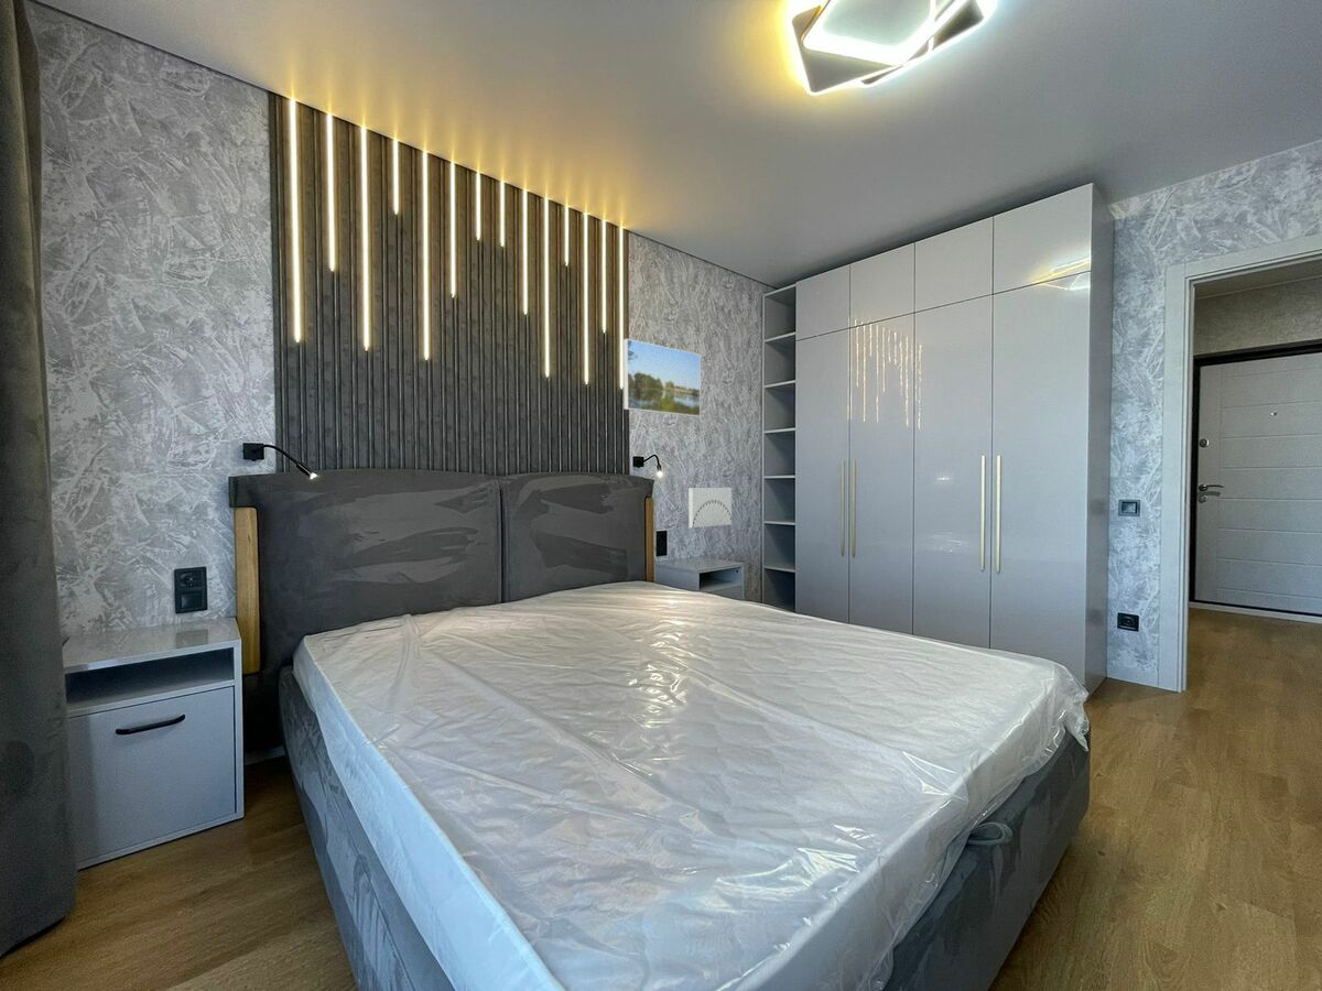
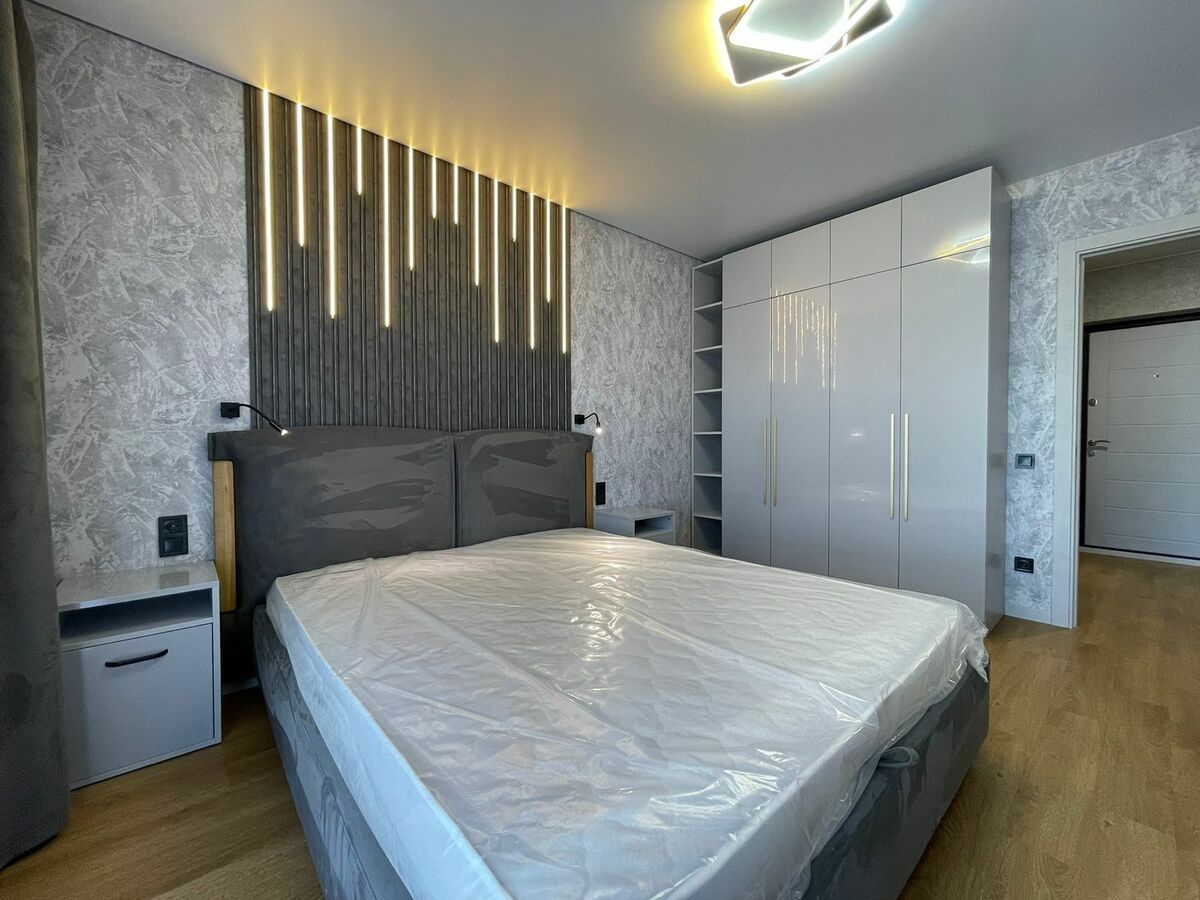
- wall art [687,487,733,529]
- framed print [622,338,702,418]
